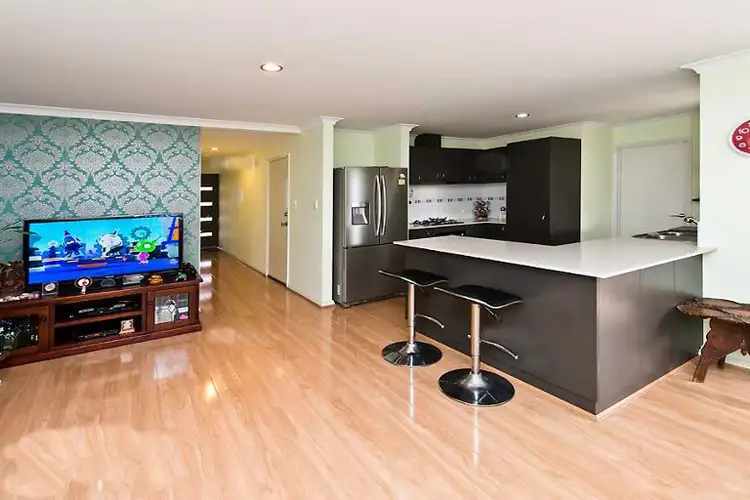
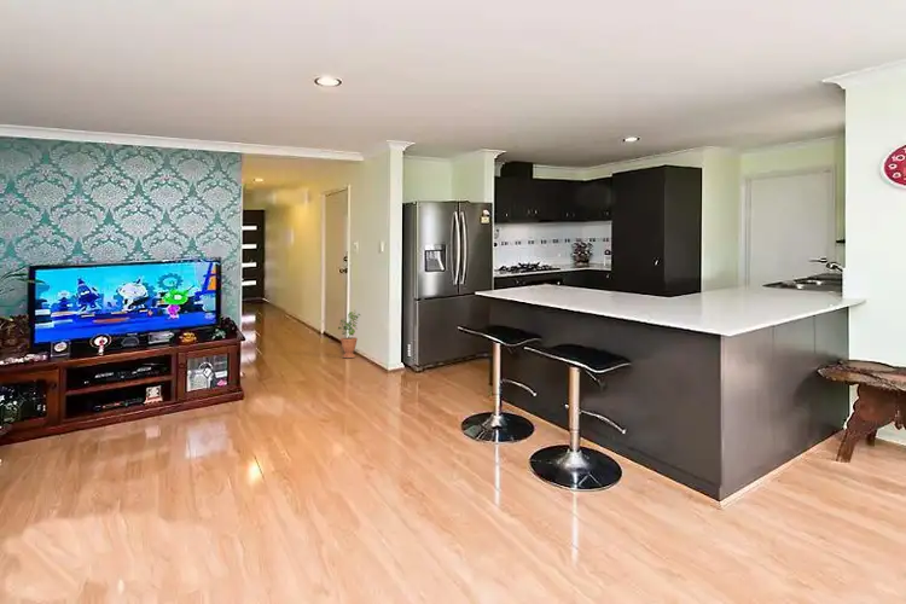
+ potted plant [337,309,361,359]
